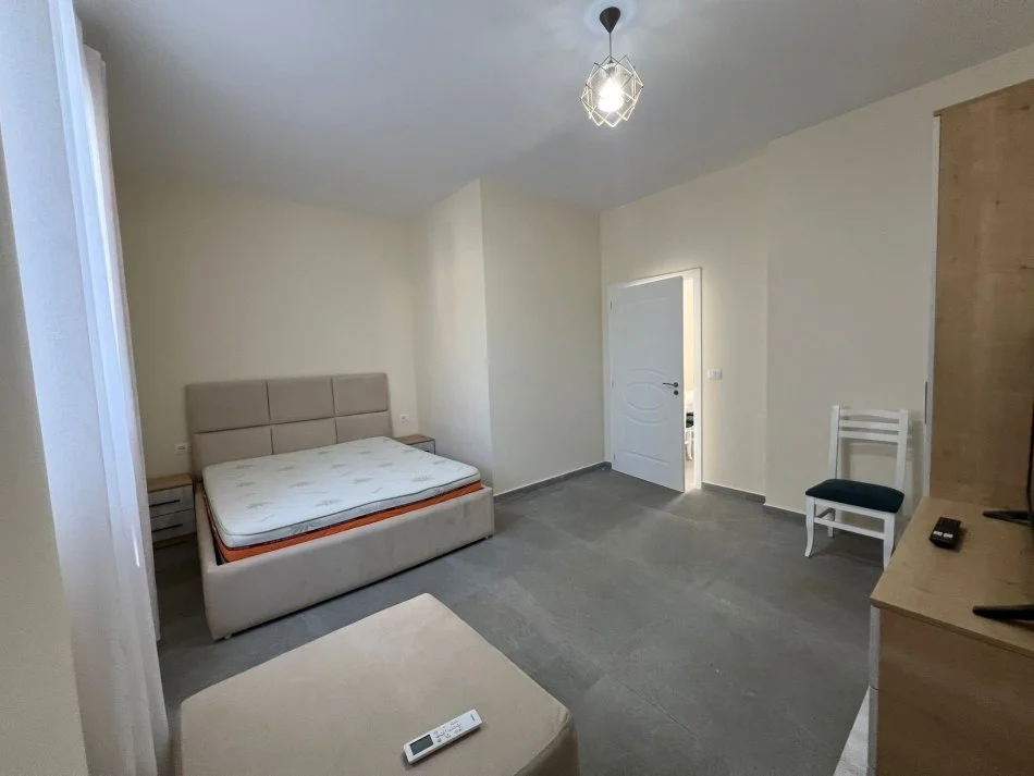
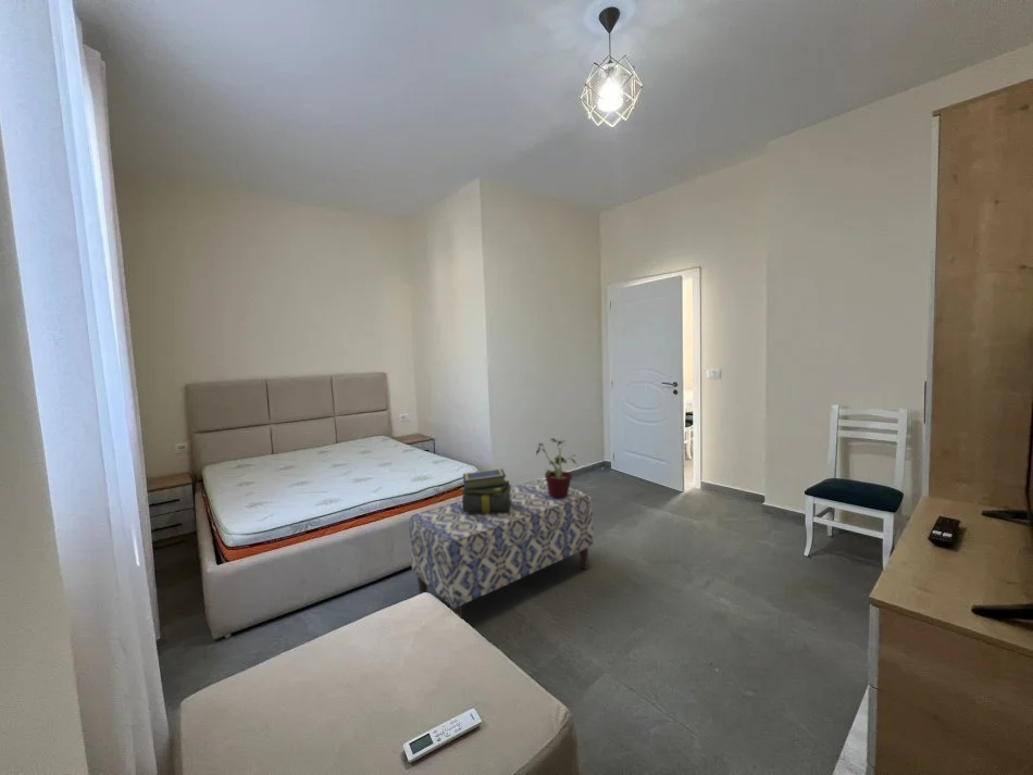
+ bench [408,478,595,620]
+ potted plant [535,437,578,499]
+ stack of books [459,467,512,513]
